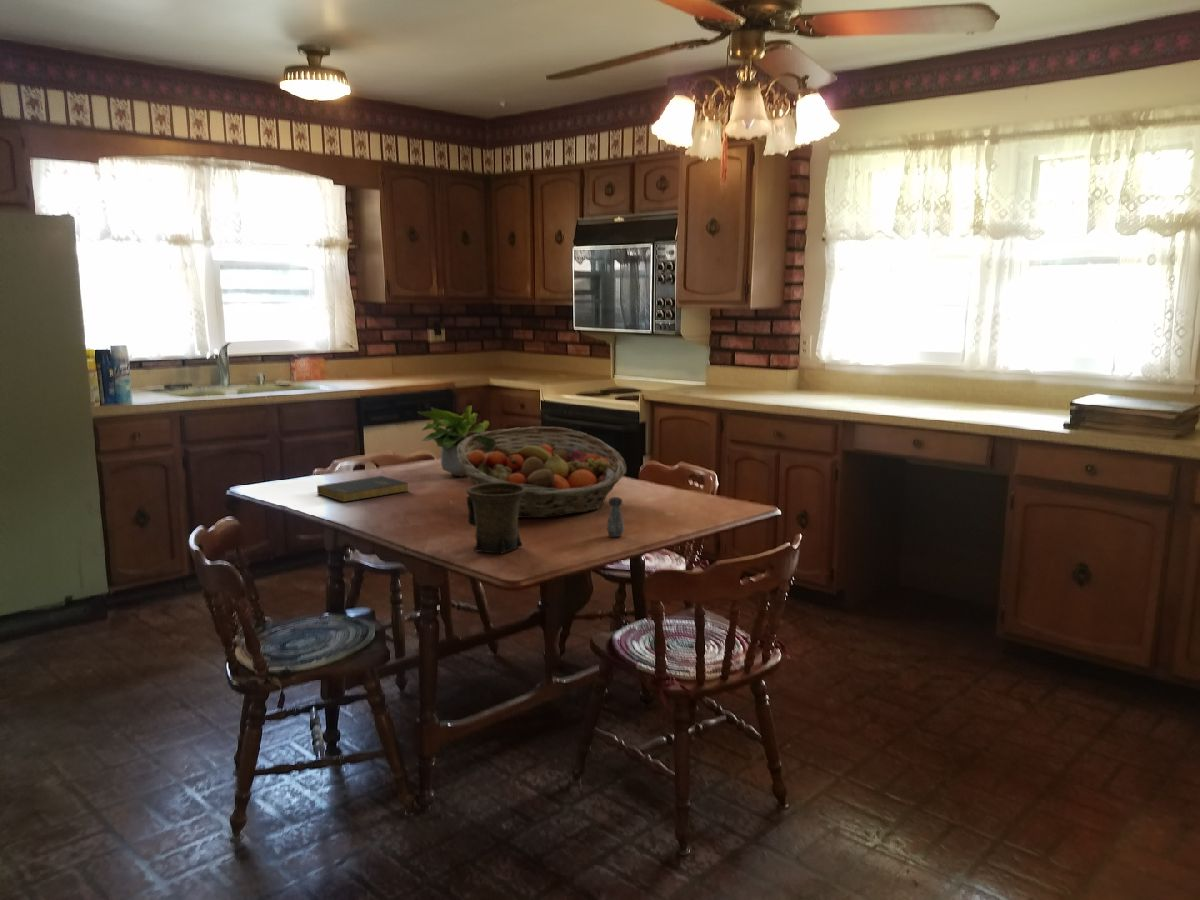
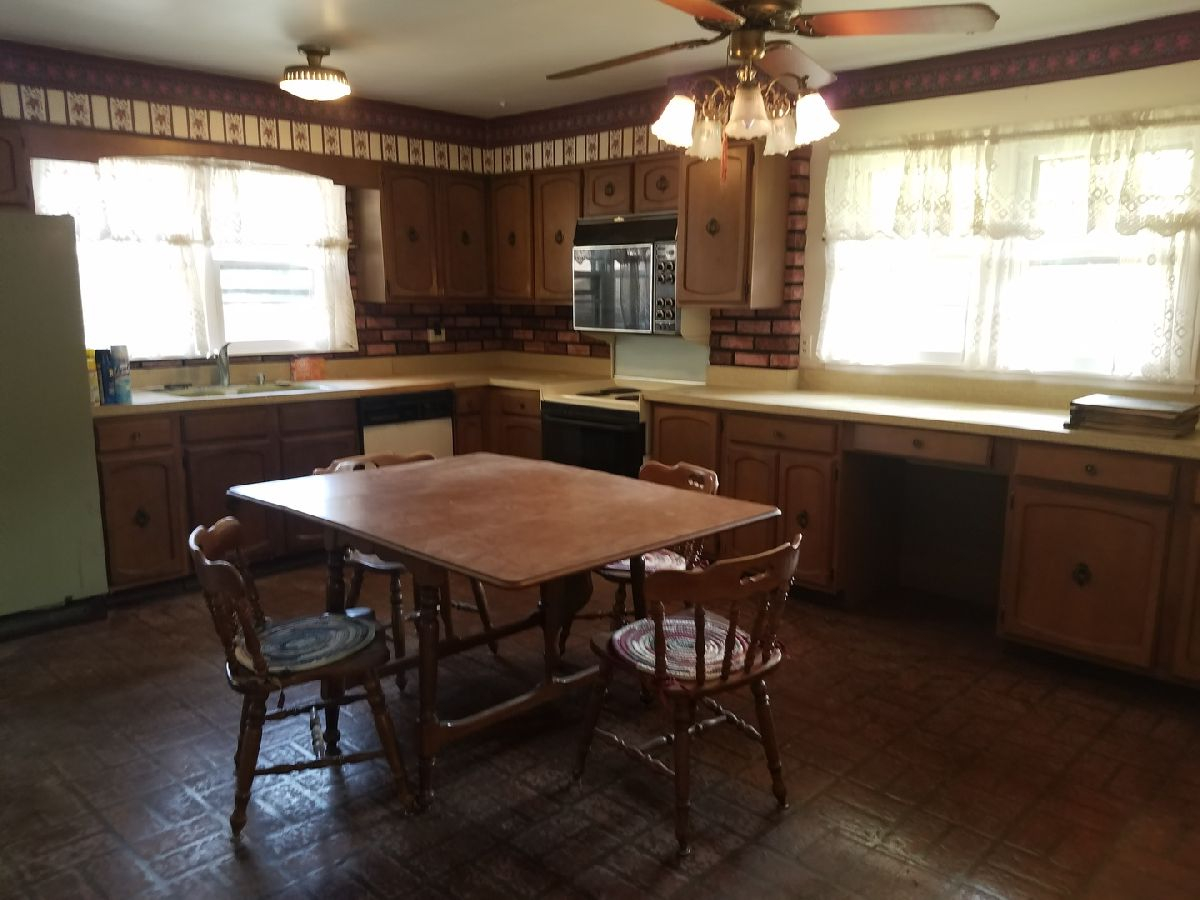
- mug [465,482,527,554]
- book [316,475,409,503]
- potted plant [416,405,490,478]
- fruit basket [457,426,627,519]
- salt shaker [606,496,625,538]
